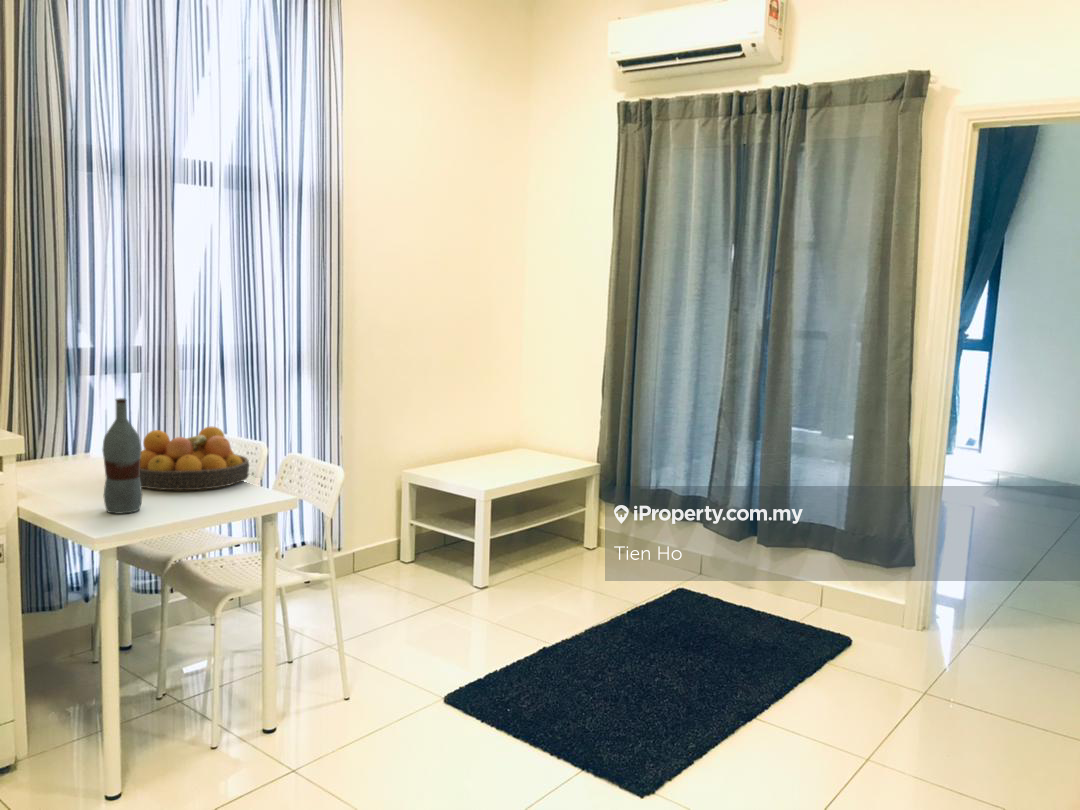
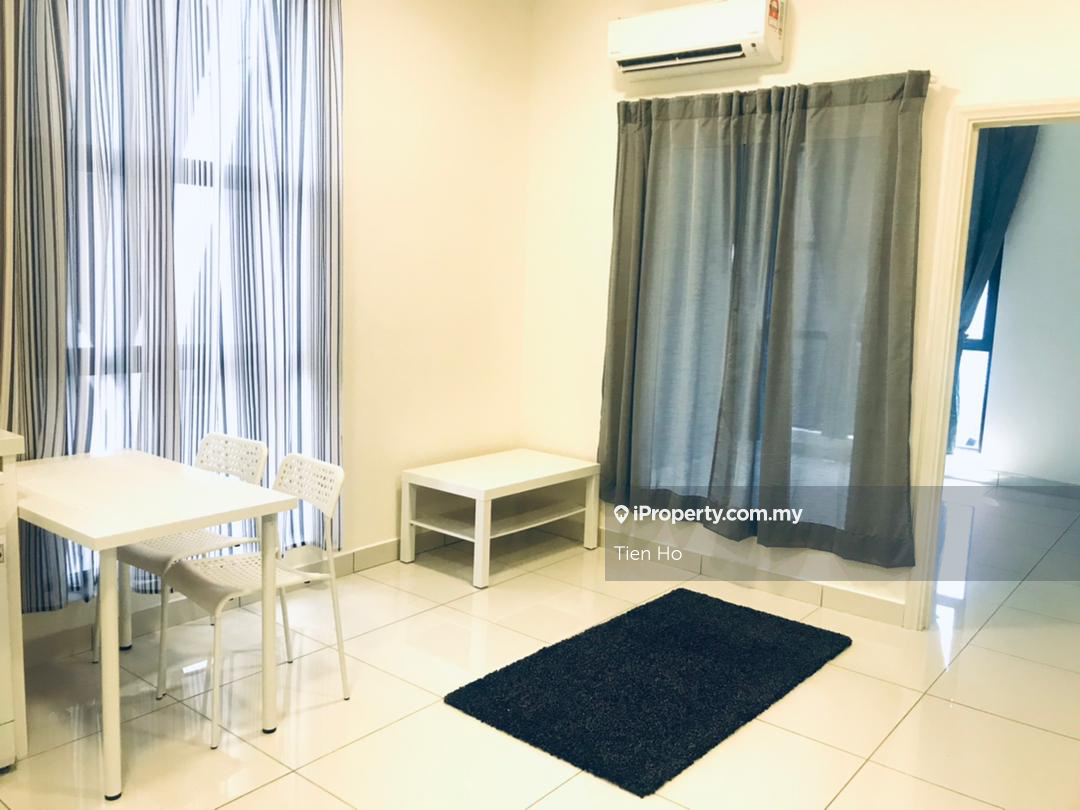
- bottle [101,397,144,515]
- fruit bowl [139,426,250,491]
